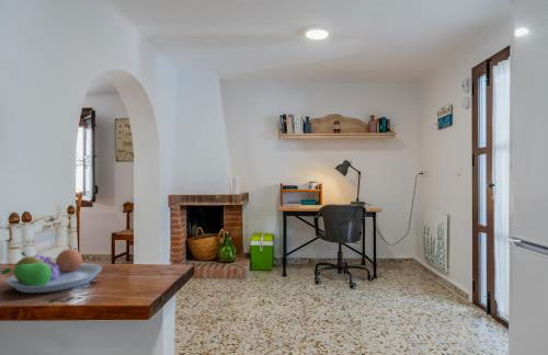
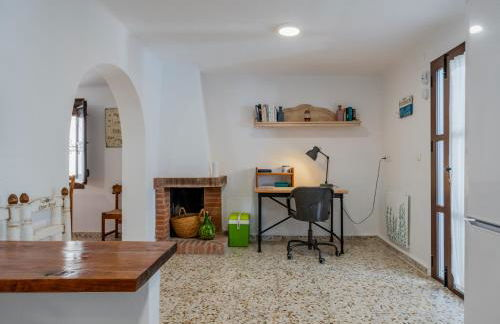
- fruit bowl [0,248,103,294]
